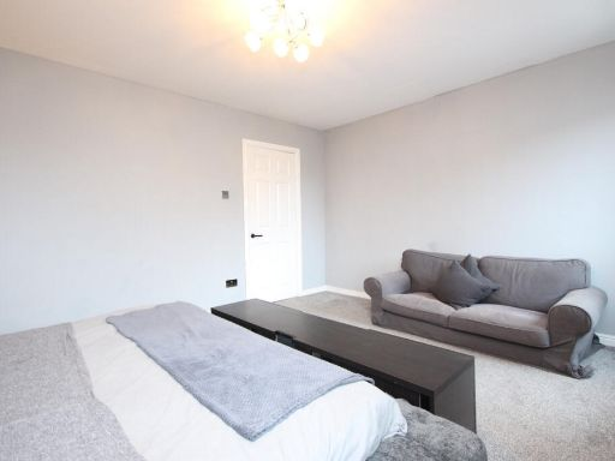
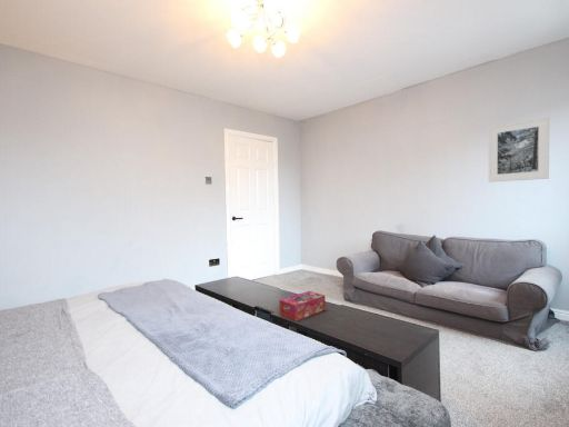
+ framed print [488,116,550,183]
+ tissue box [278,290,327,322]
